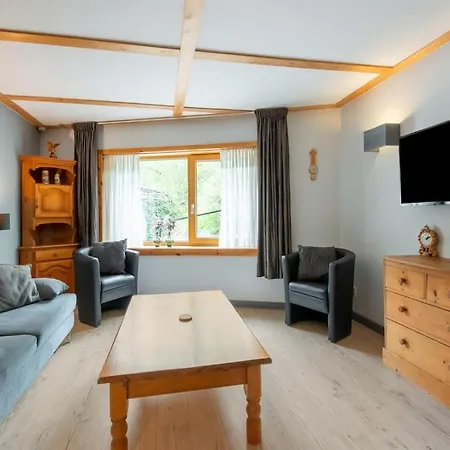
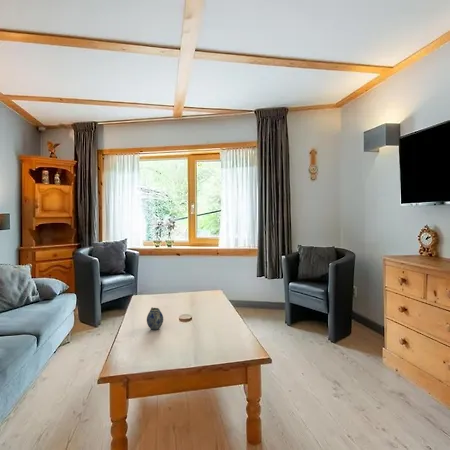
+ teapot [146,306,164,331]
